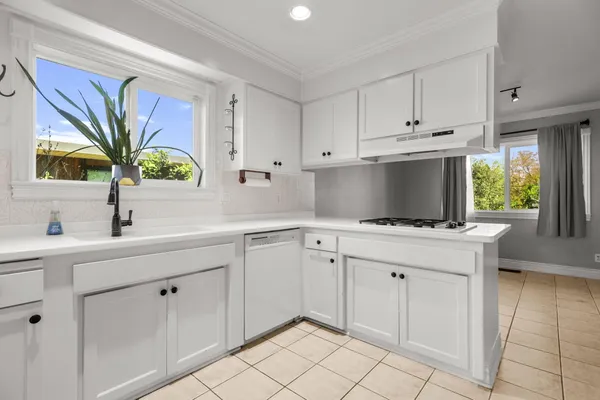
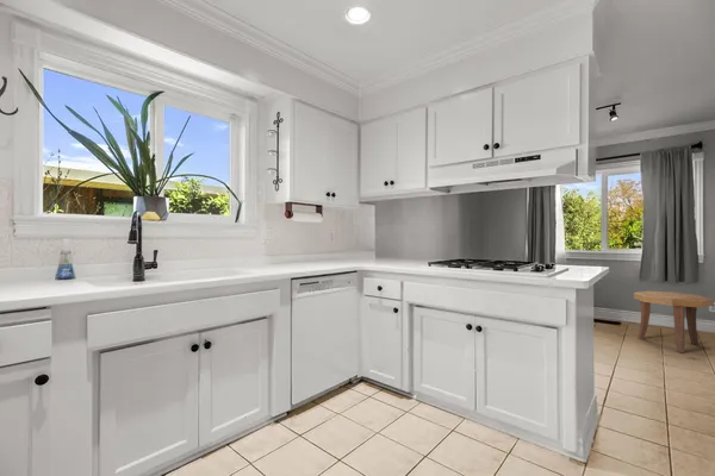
+ side table [633,290,715,353]
